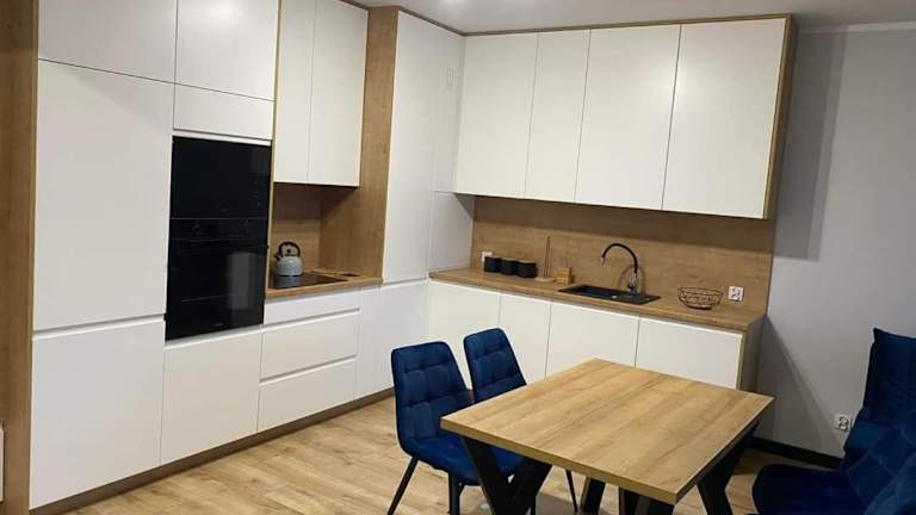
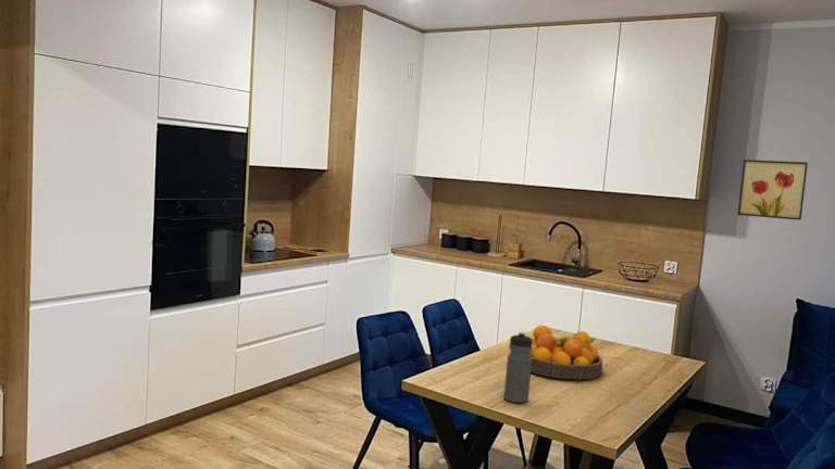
+ wall art [736,159,809,221]
+ water bottle [503,331,533,404]
+ fruit bowl [529,324,603,380]
